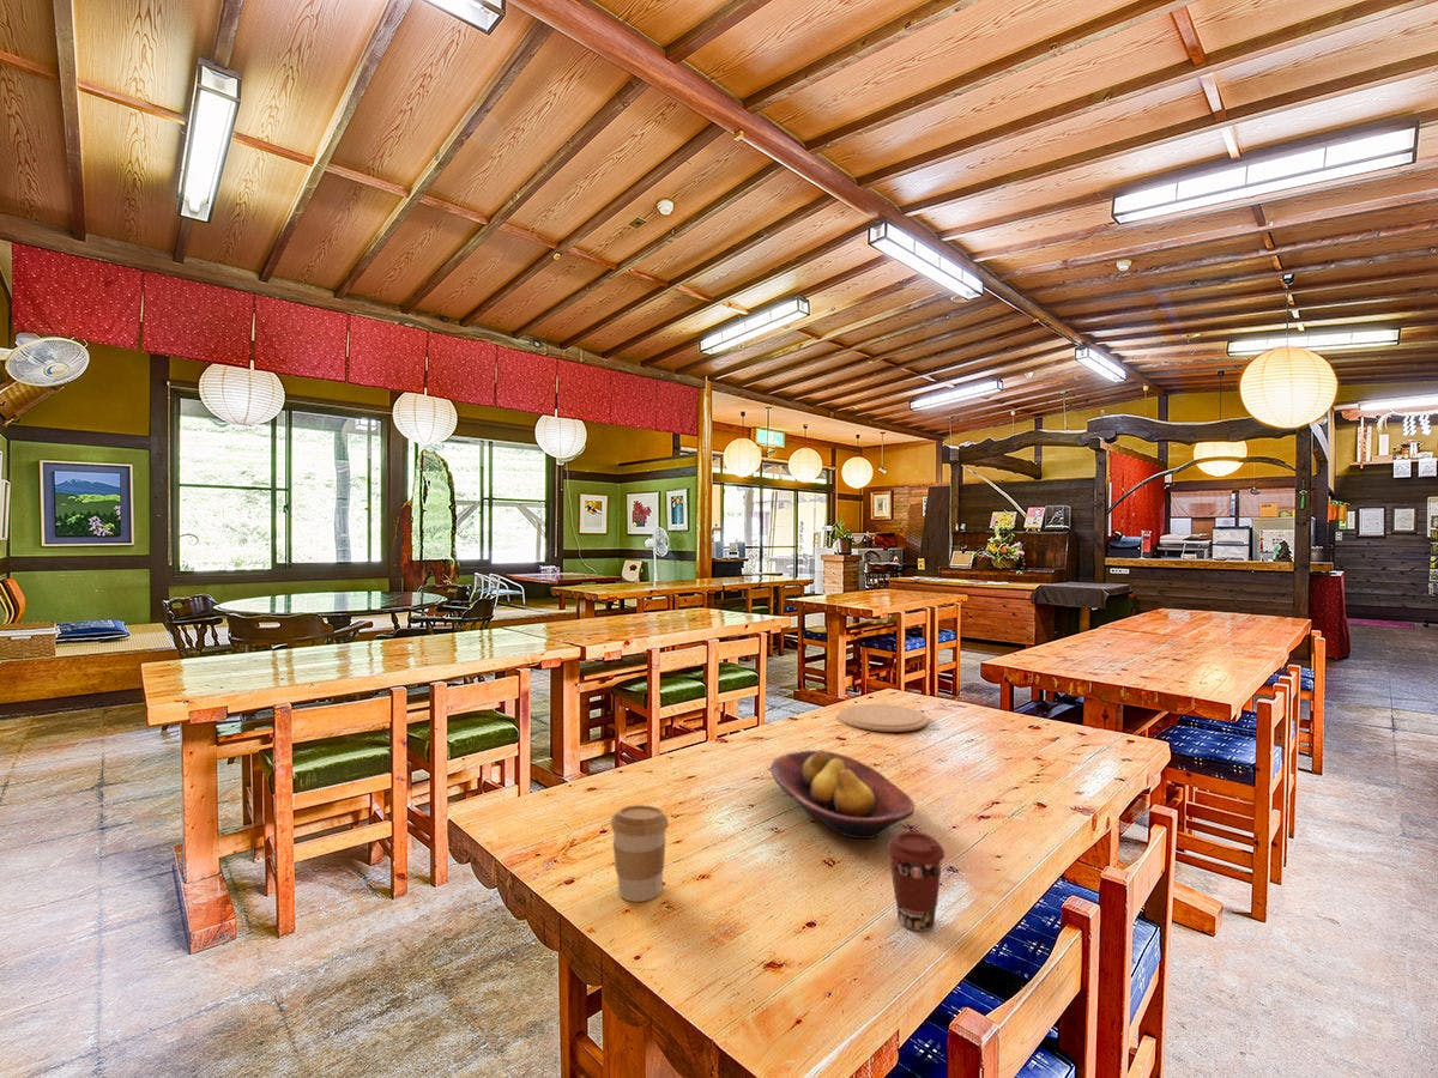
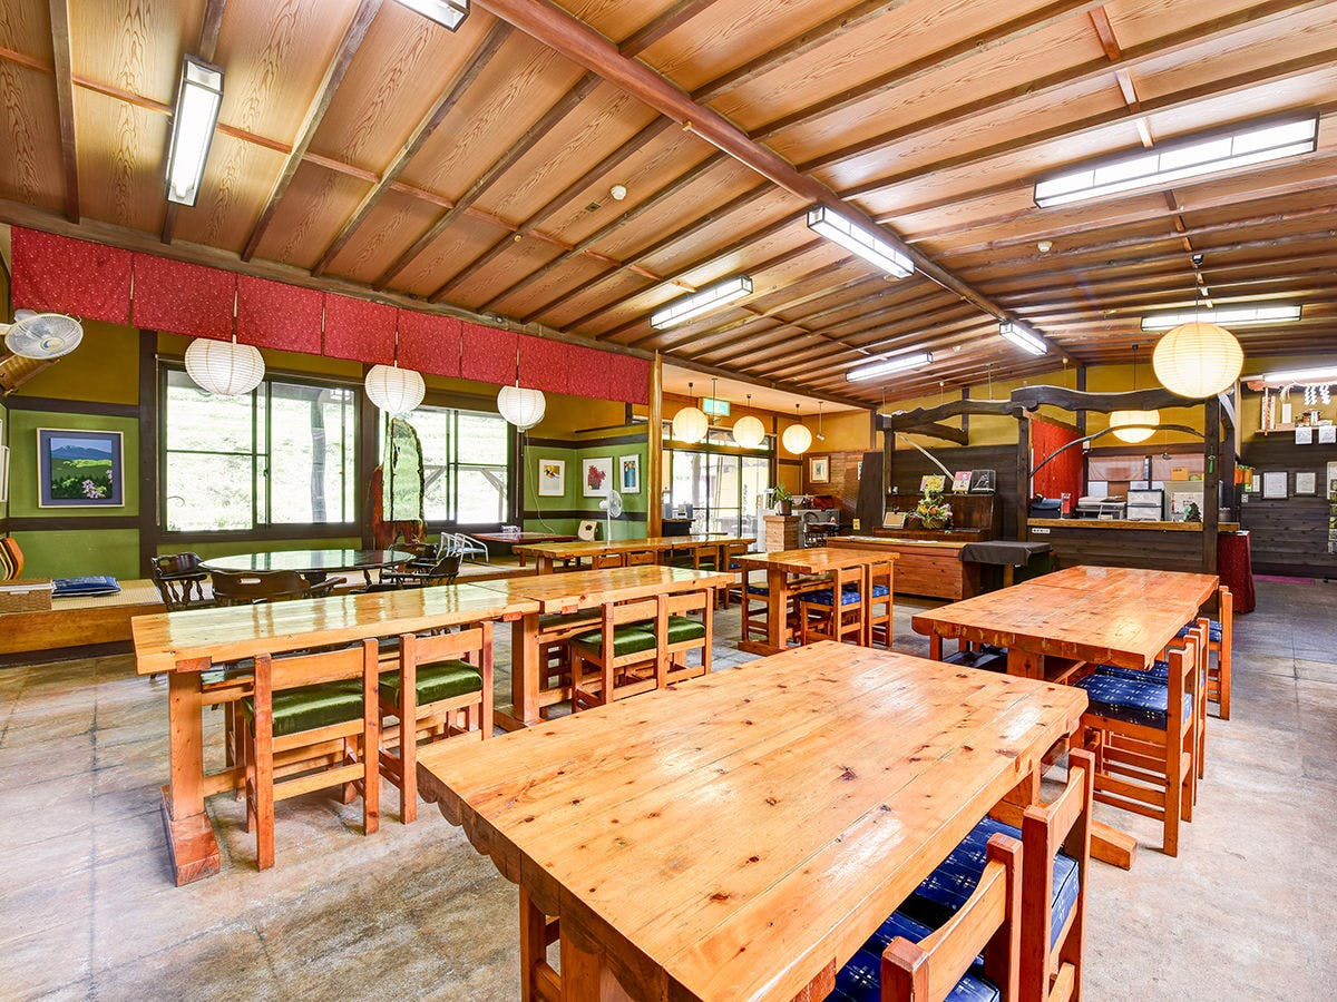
- coffee cup [610,804,670,903]
- fruit bowl [769,749,916,840]
- coffee cup [886,830,945,932]
- plate [838,703,930,733]
